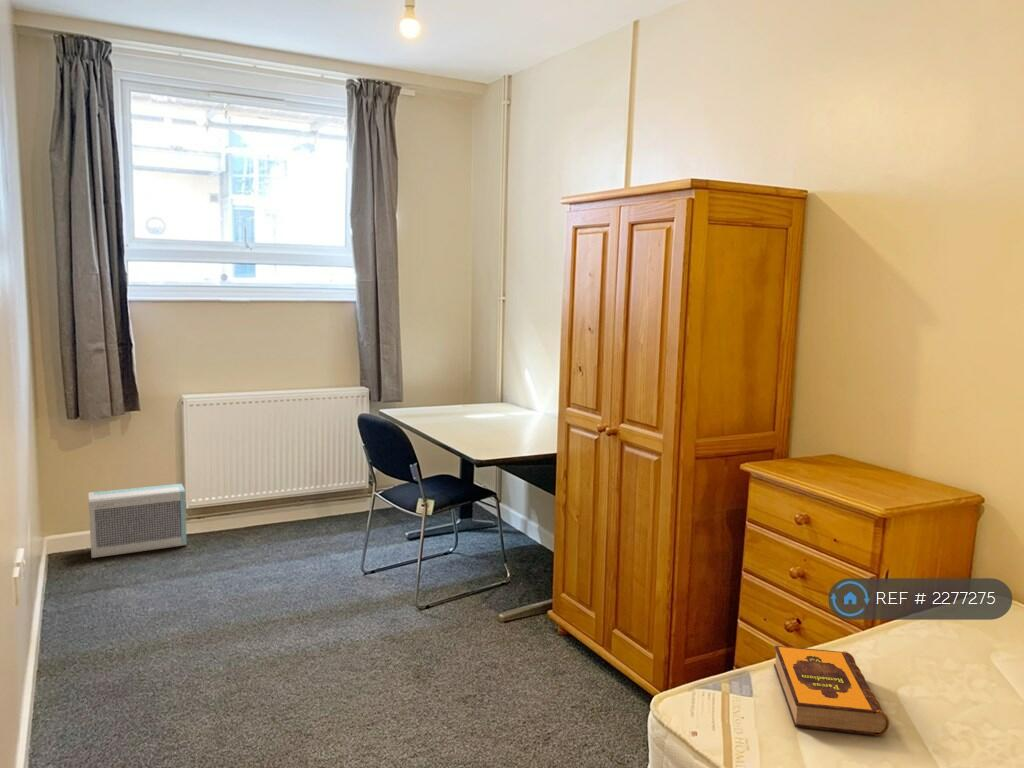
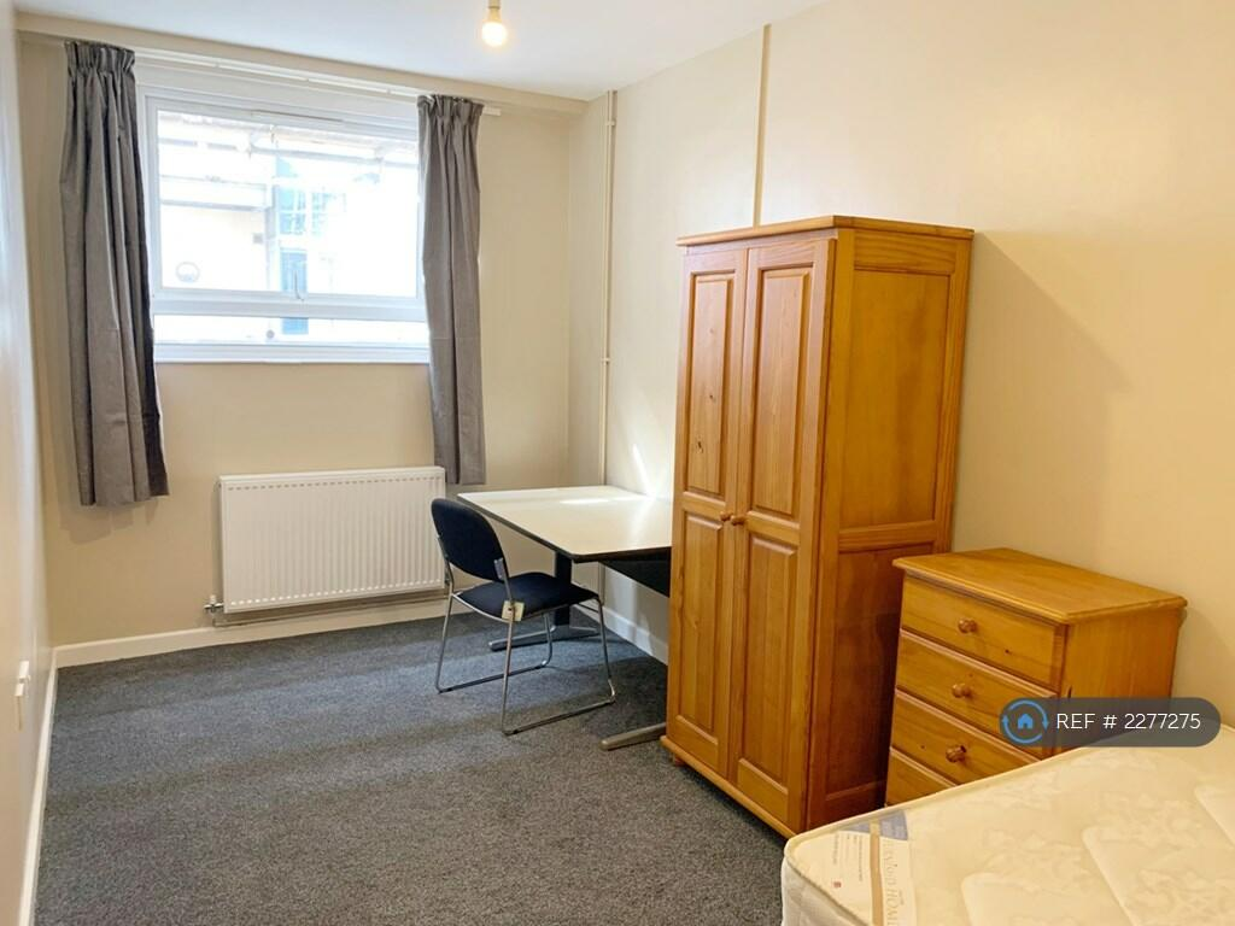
- hardback book [773,645,890,737]
- air purifier [87,483,188,559]
